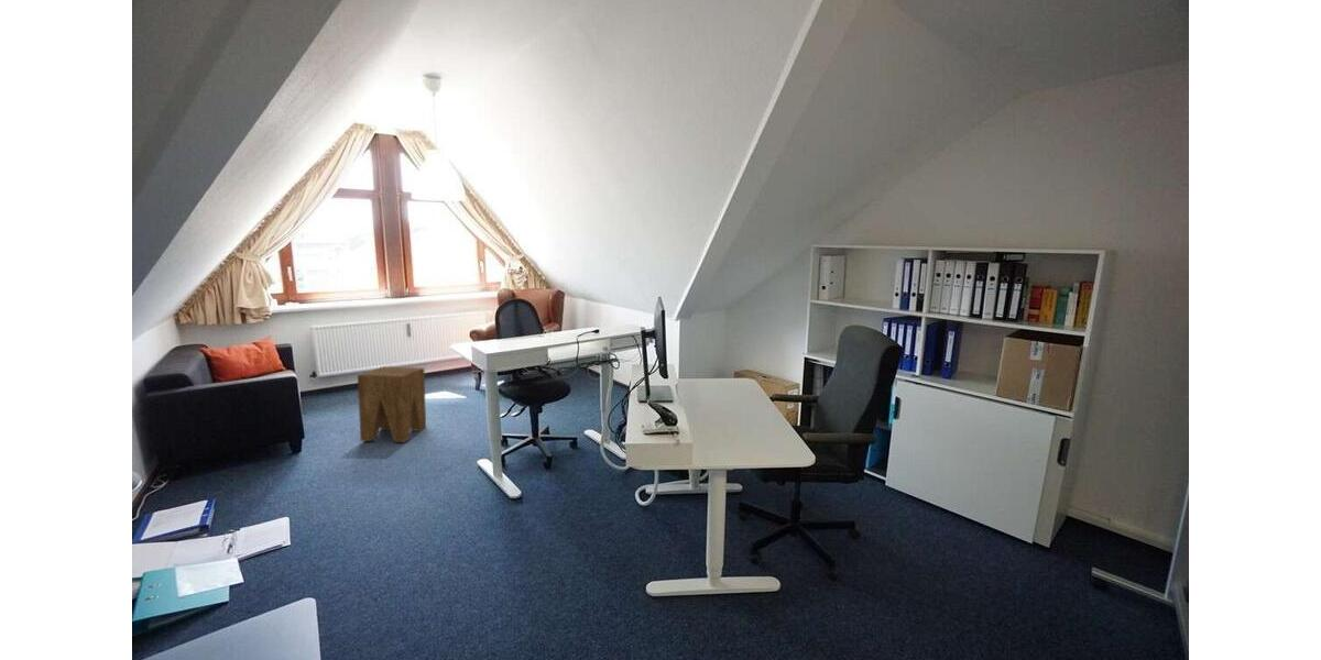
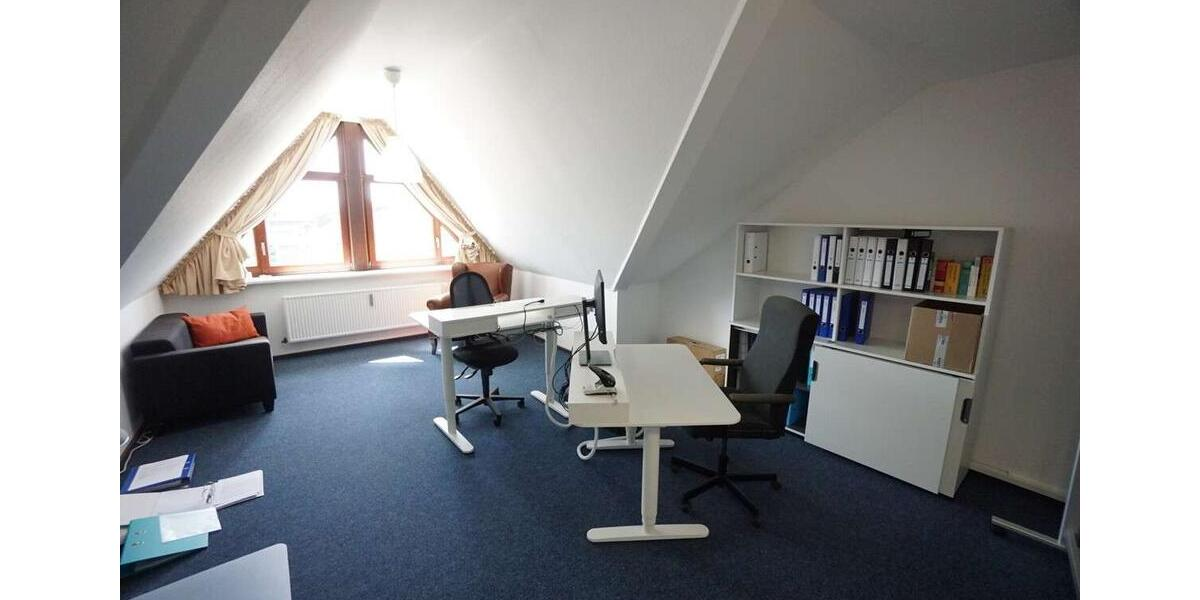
- side table [357,365,427,443]
